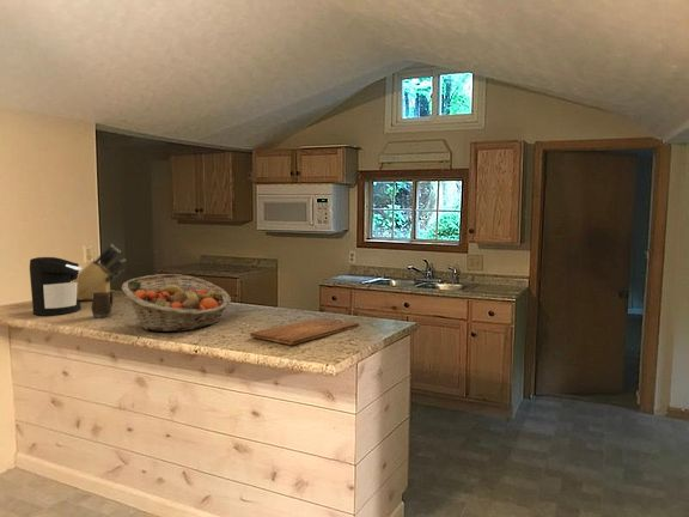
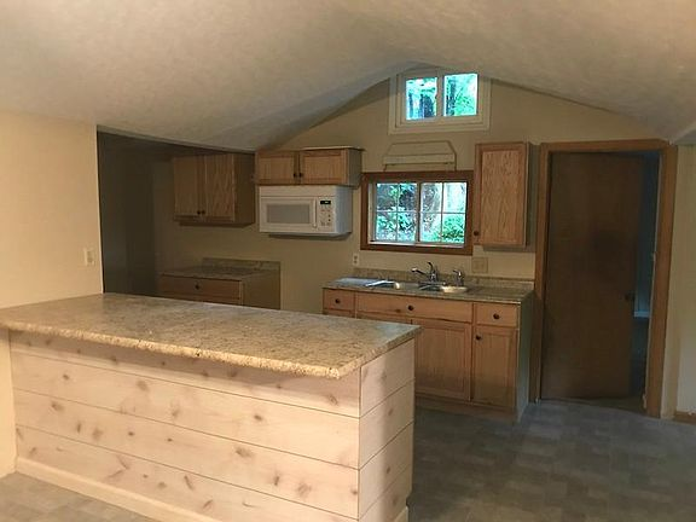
- knife block [71,243,127,302]
- fruit basket [121,273,232,333]
- coffee maker [29,256,83,317]
- cutting board [249,316,360,346]
- mug [90,291,114,320]
